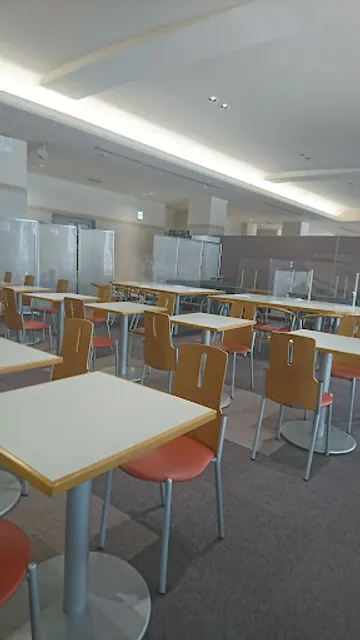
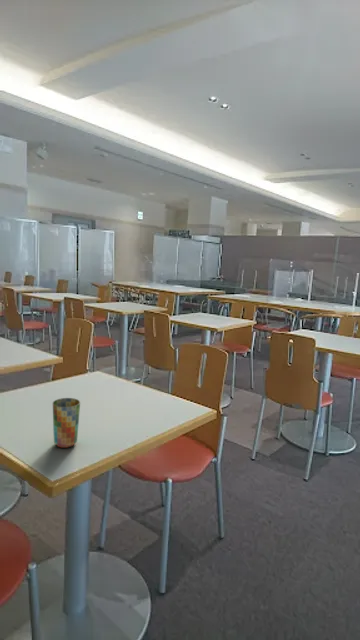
+ cup [52,397,81,449]
